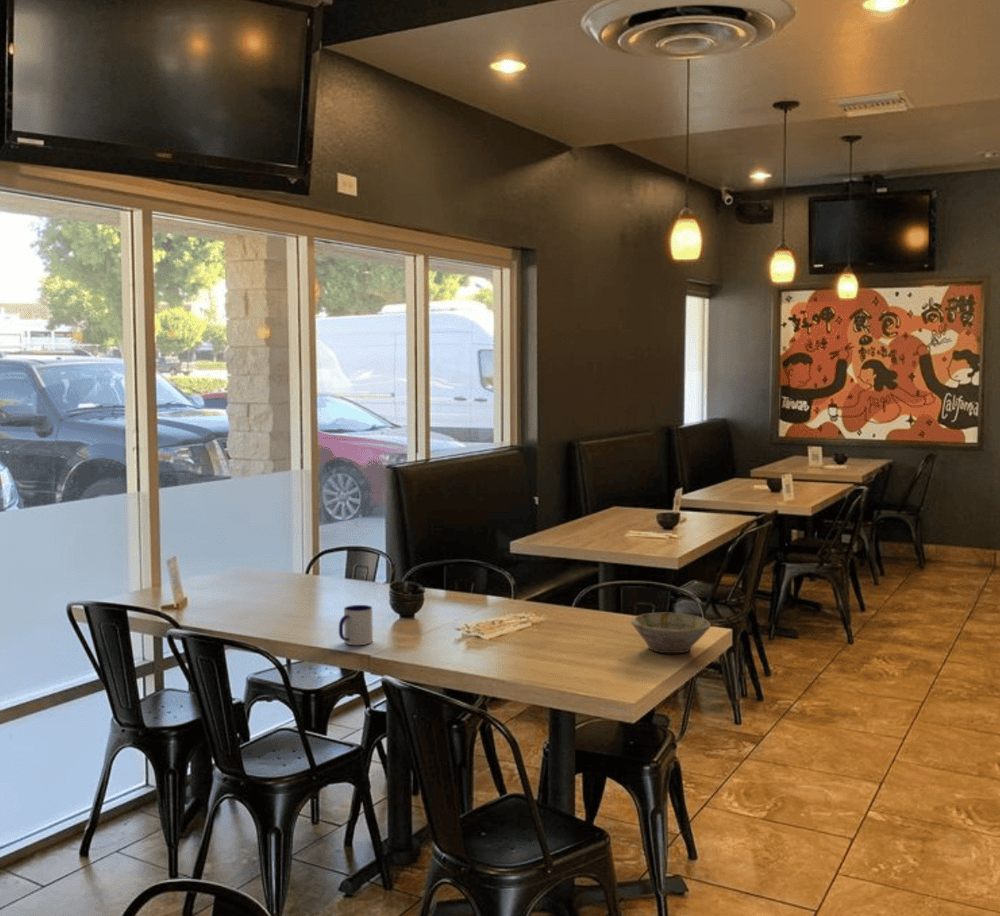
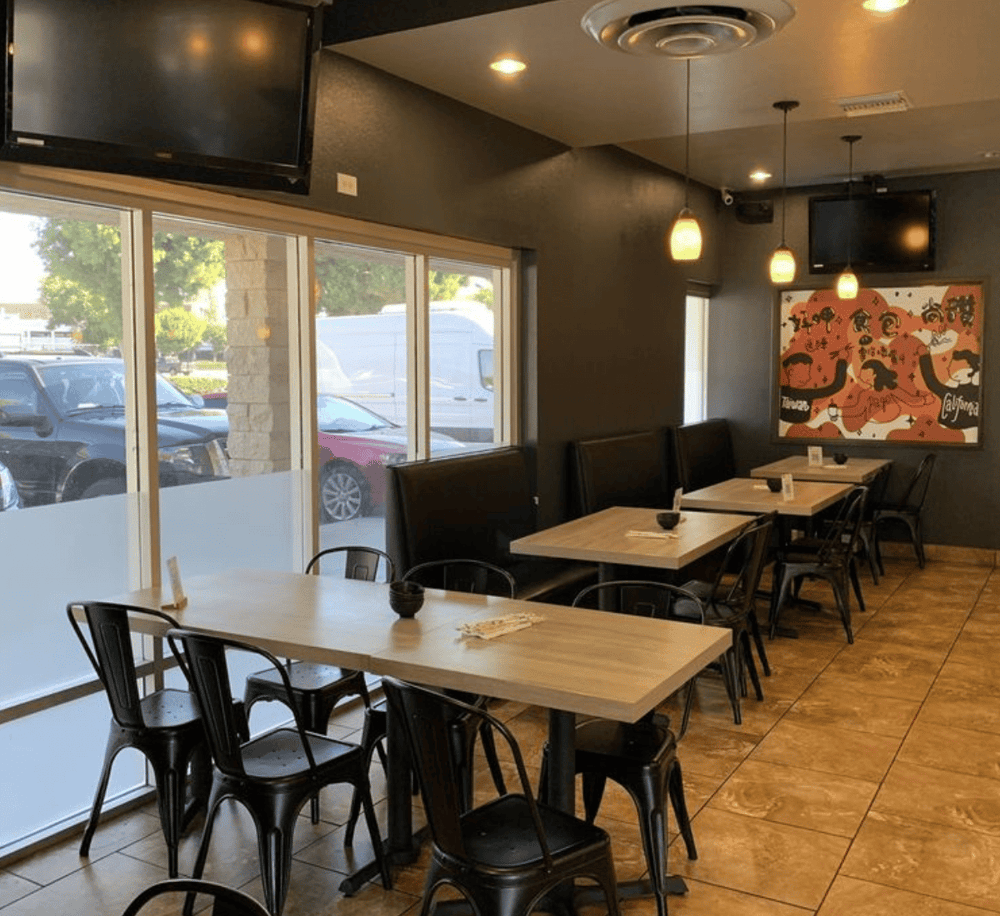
- bowl [630,612,712,654]
- mug [338,604,374,646]
